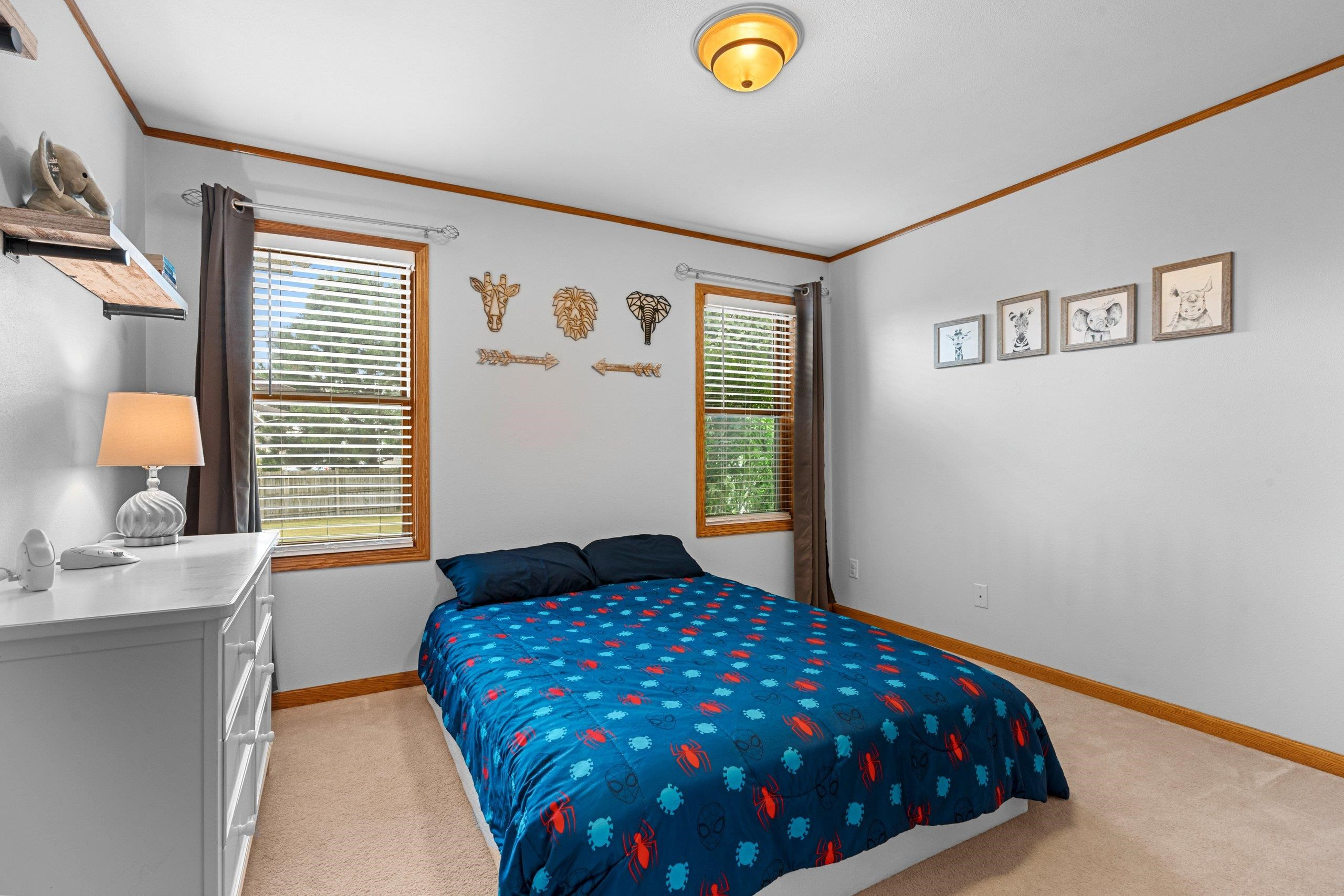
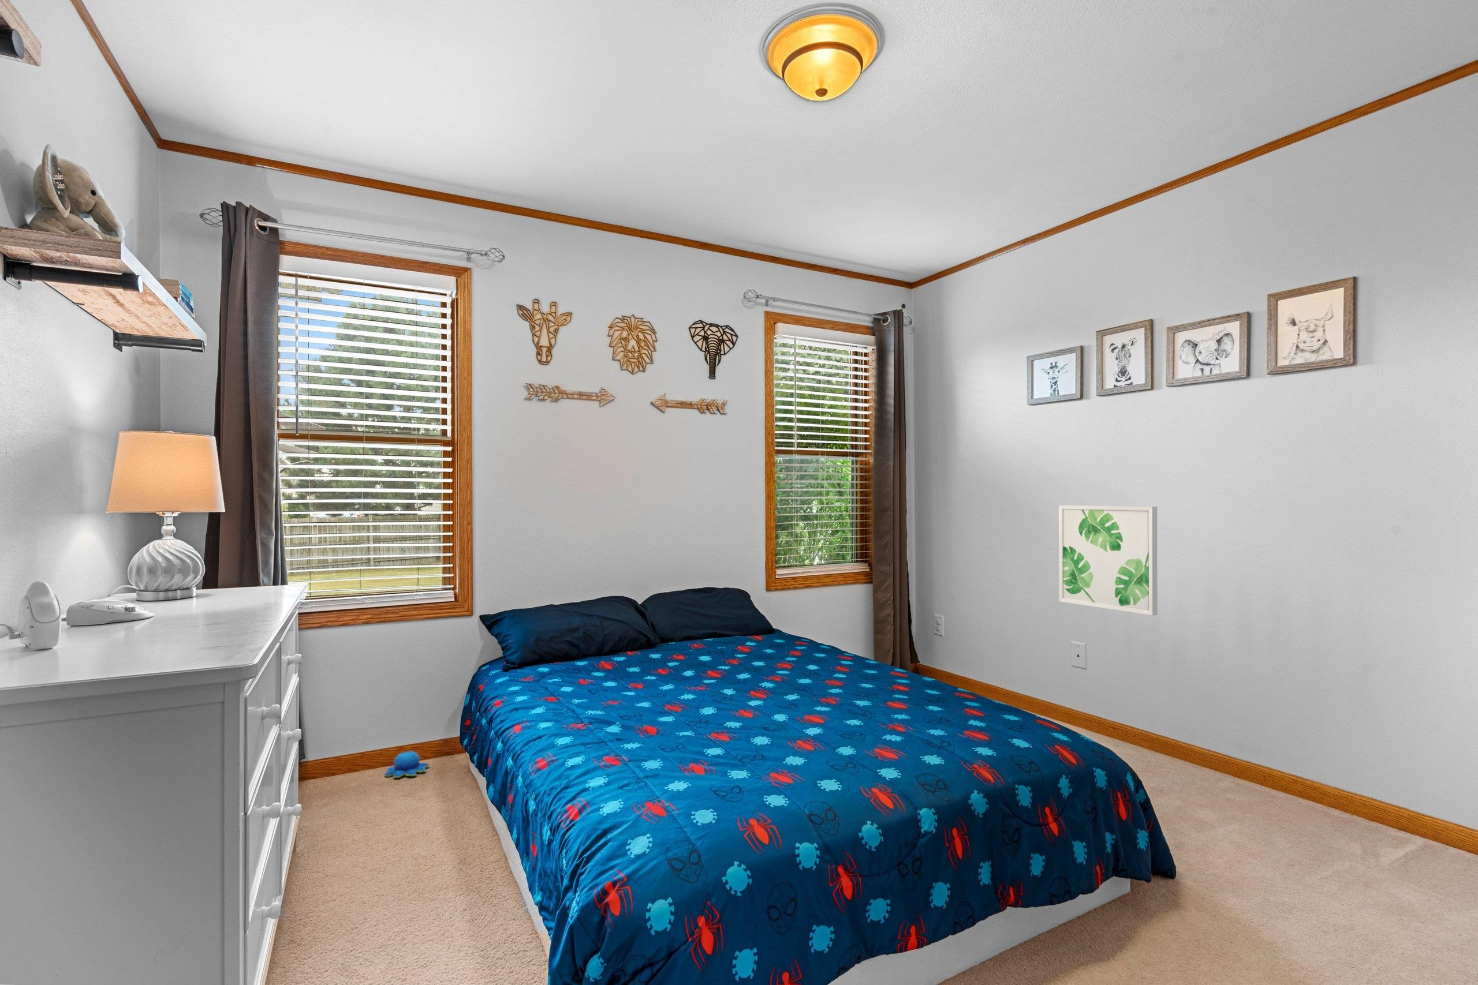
+ wall art [1058,505,1158,617]
+ plush toy [384,750,430,778]
